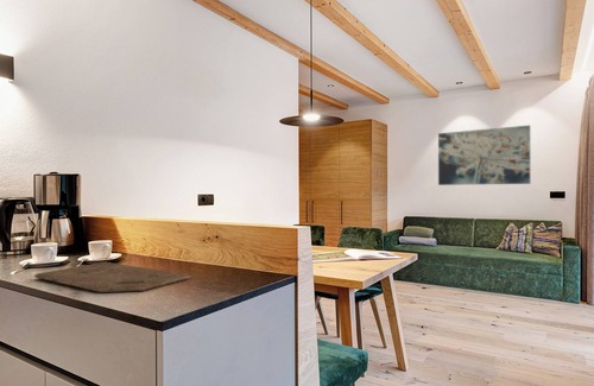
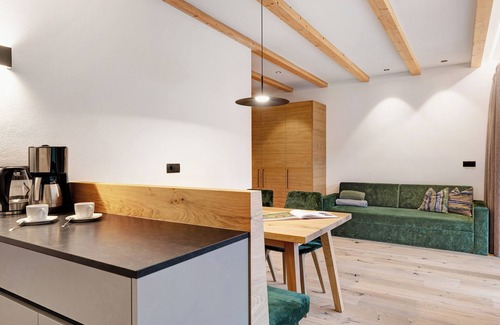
- wall art [437,125,531,186]
- cutting board [32,261,192,293]
